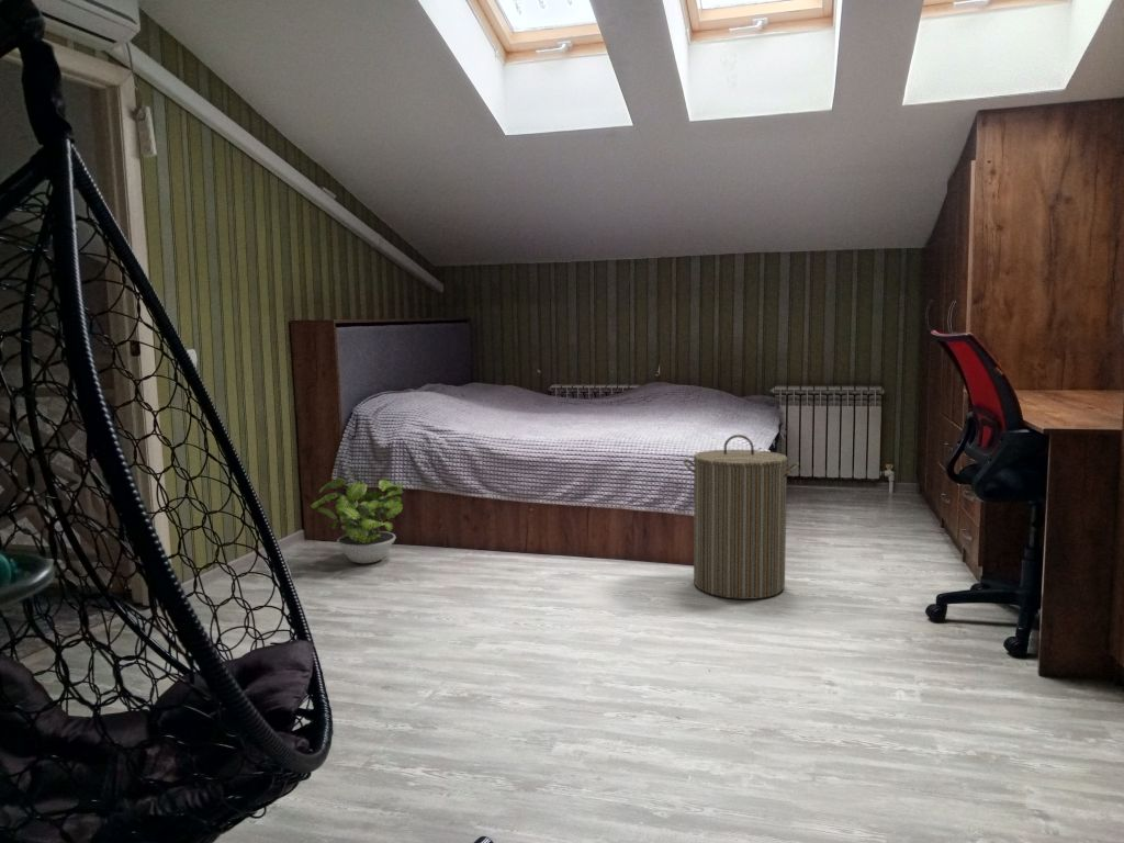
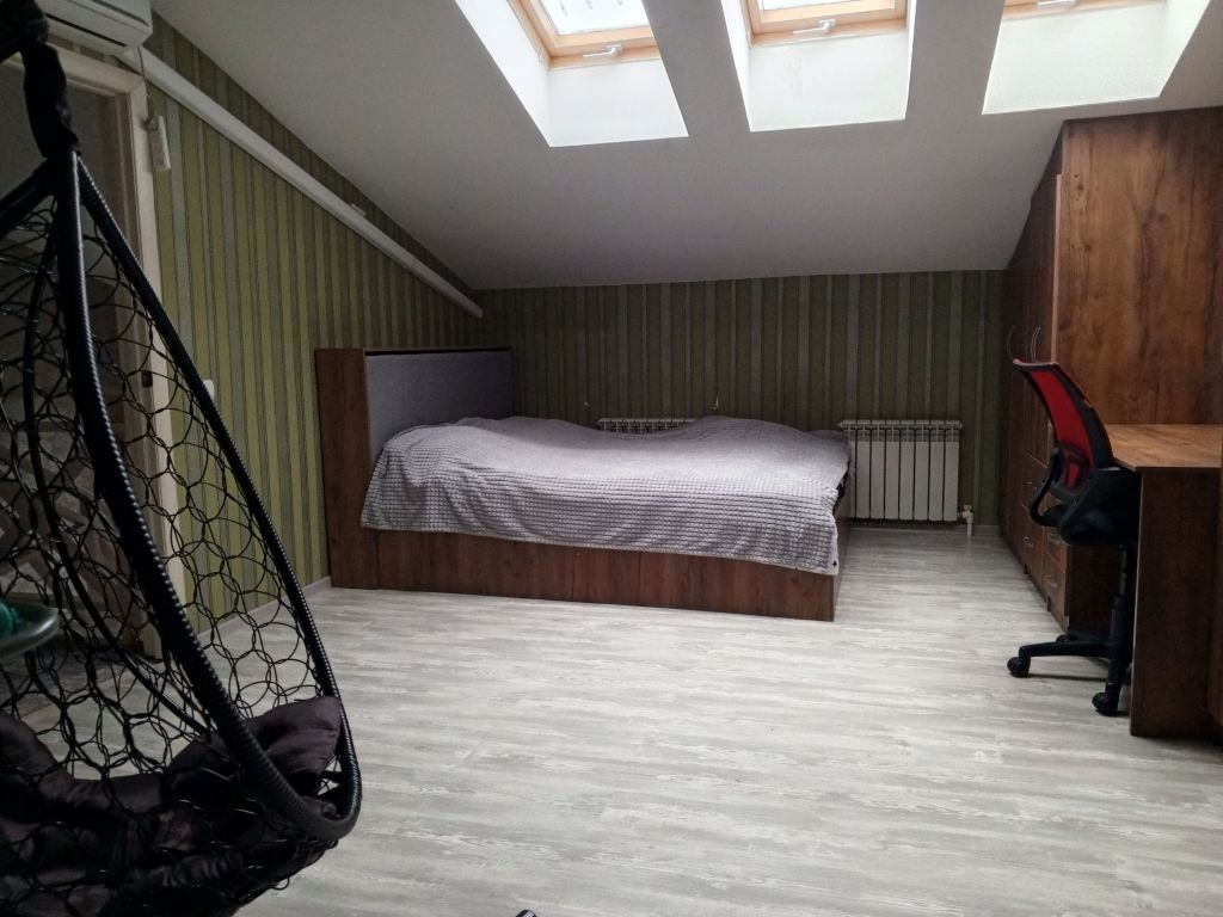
- potted plant [310,477,406,564]
- laundry hamper [682,434,800,600]
